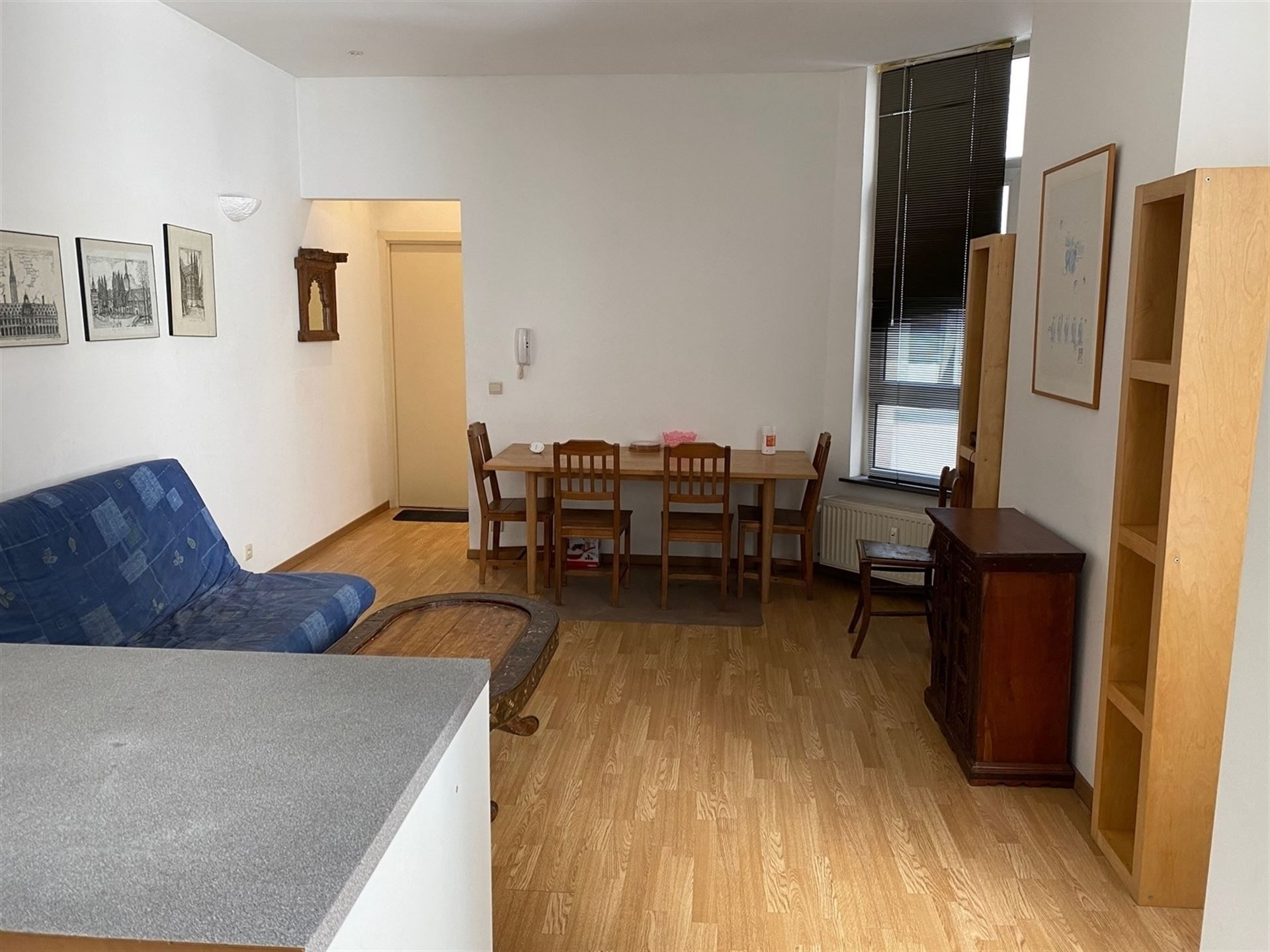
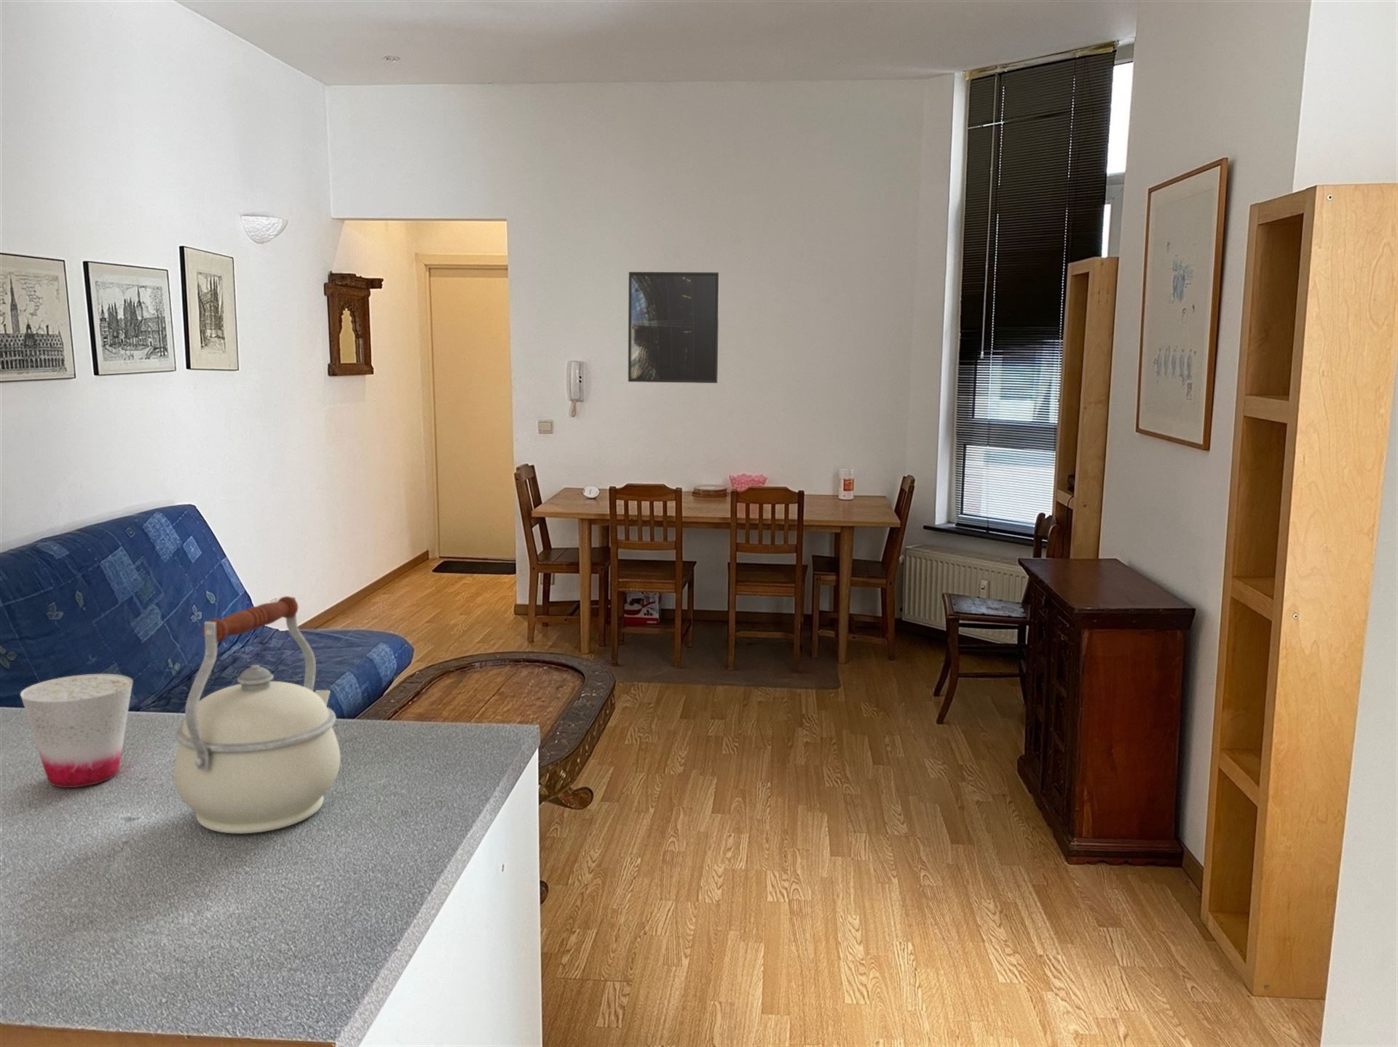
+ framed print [627,272,720,384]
+ kettle [173,595,341,834]
+ cup [20,673,134,789]
